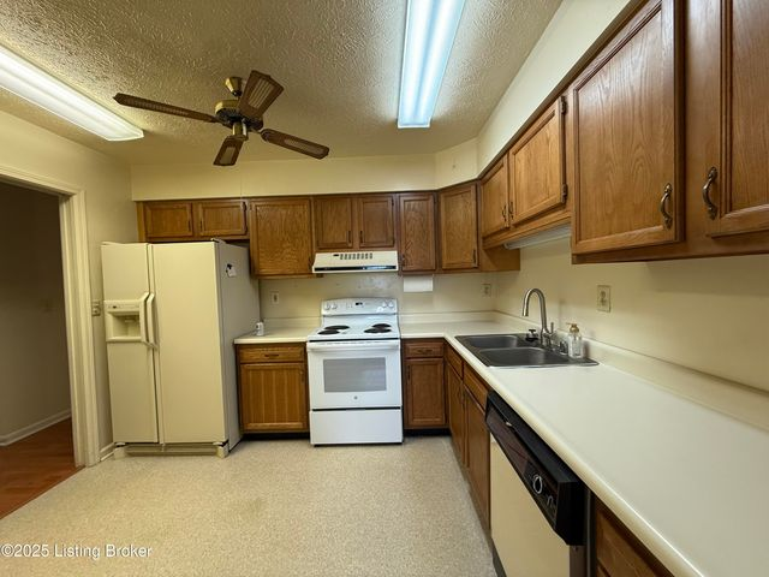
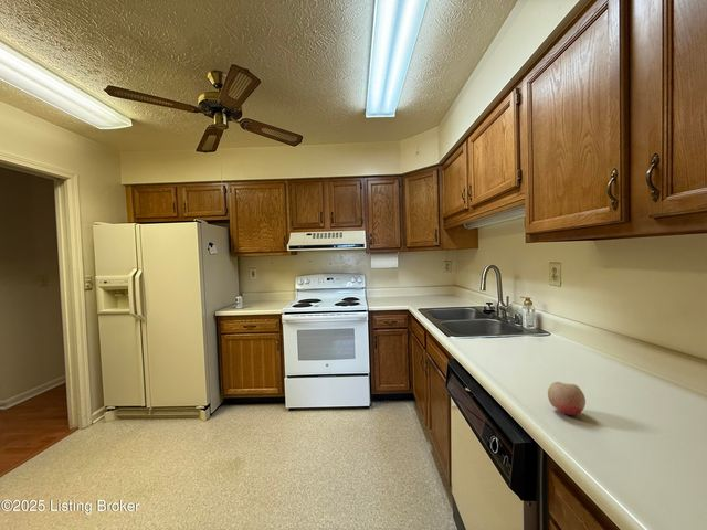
+ fruit [547,381,587,416]
